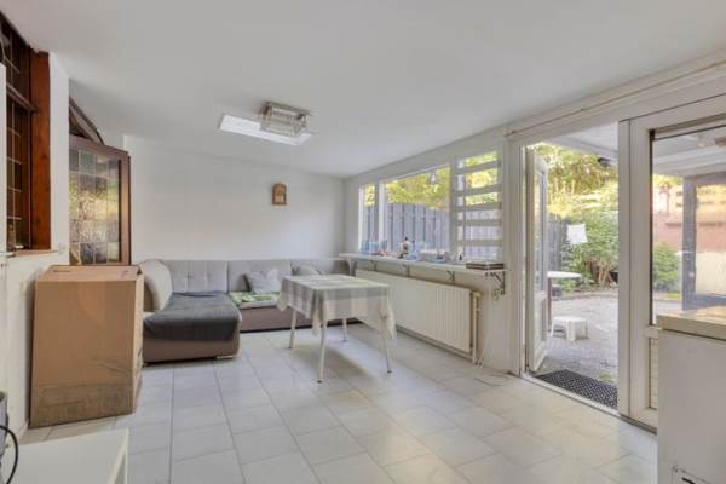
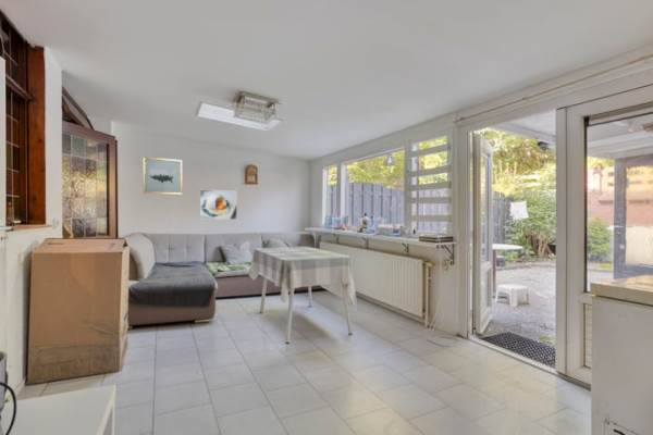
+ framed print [199,188,238,221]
+ wall art [141,156,183,196]
